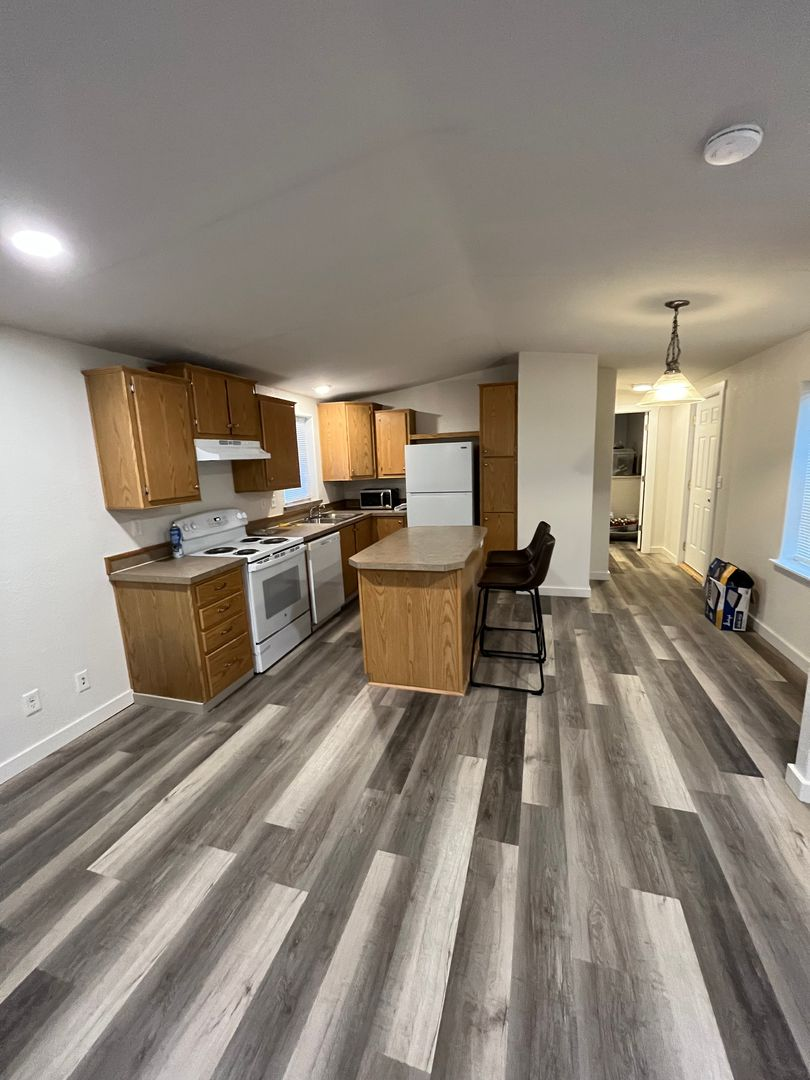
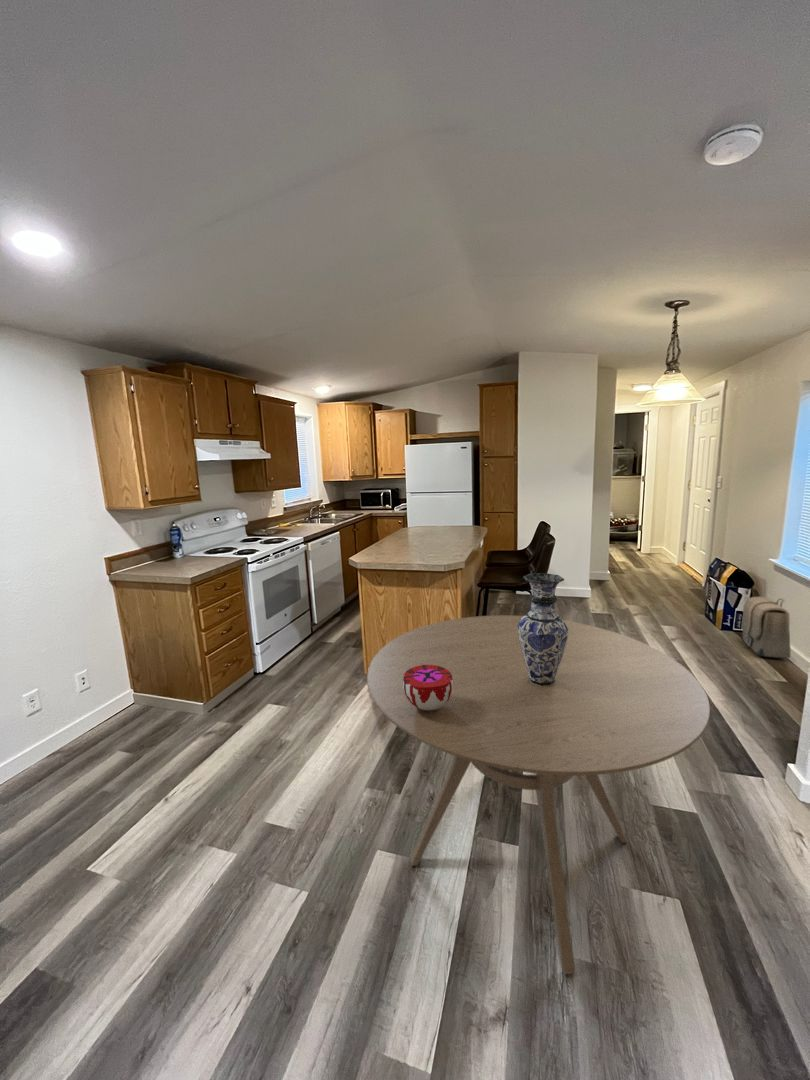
+ backpack [740,596,791,659]
+ vase [517,572,569,686]
+ dining table [366,614,711,975]
+ decorative bowl [403,665,453,710]
